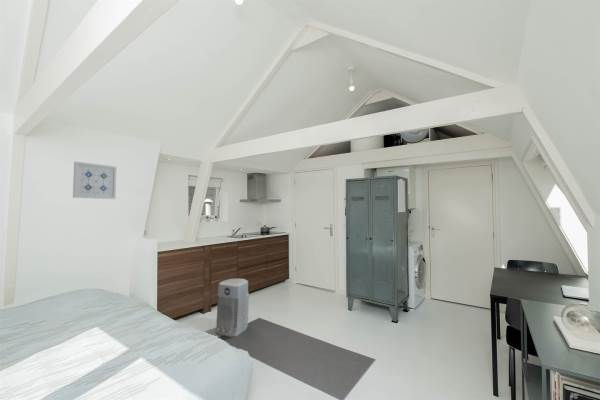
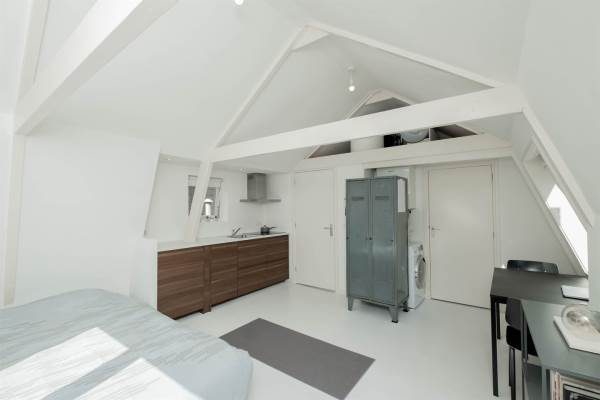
- air purifier [215,277,250,338]
- wall art [72,160,118,200]
